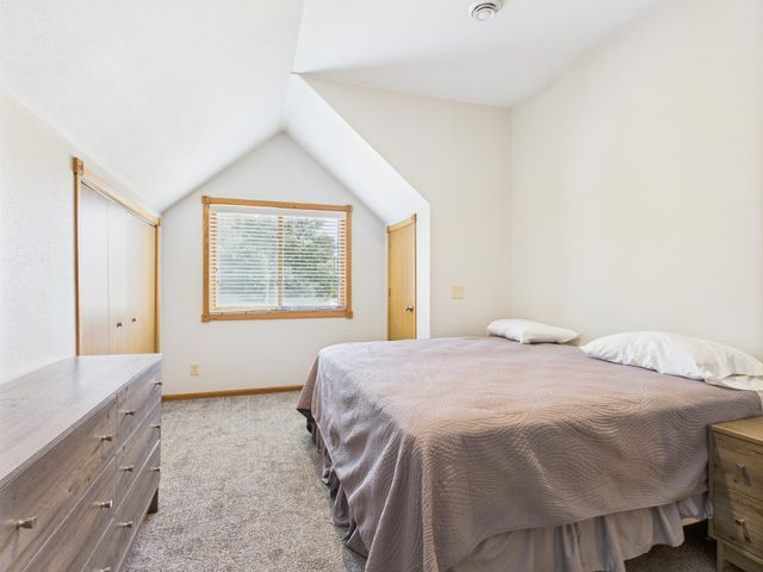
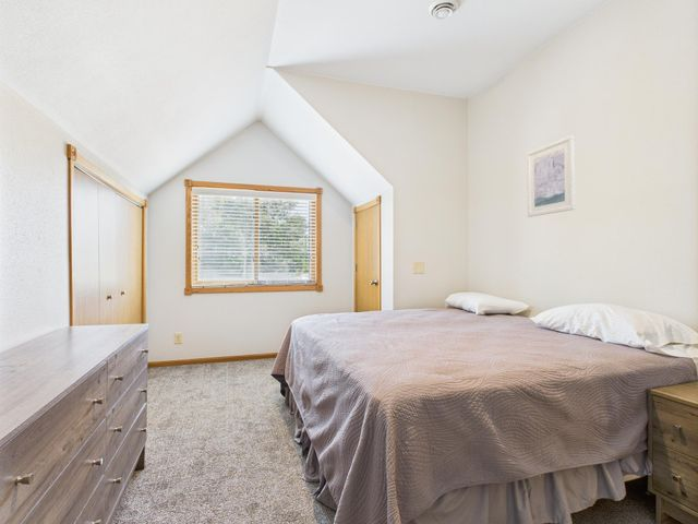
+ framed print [526,134,577,218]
